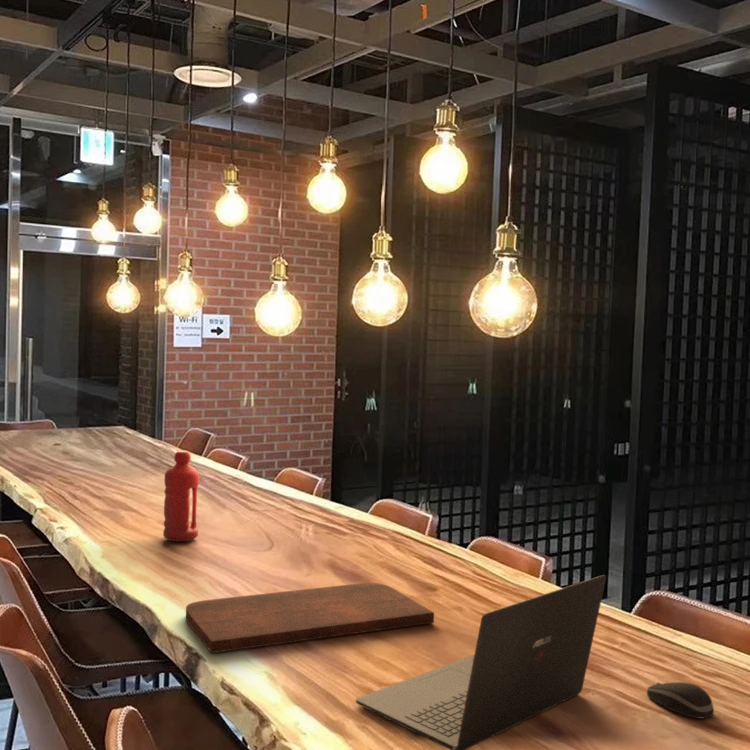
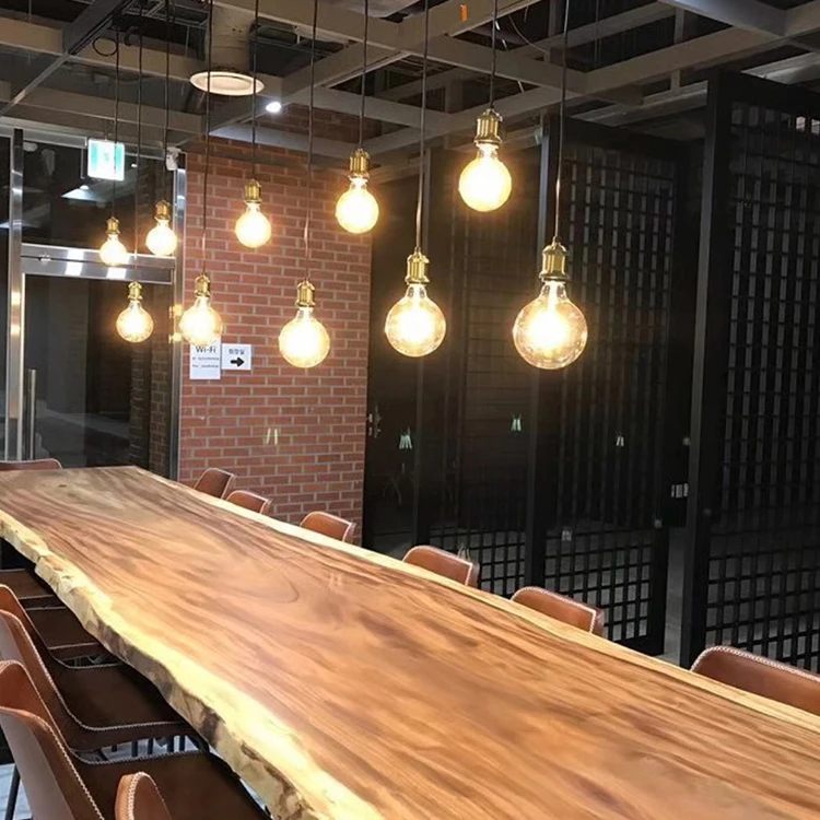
- laptop [355,574,607,750]
- computer mouse [646,681,715,719]
- water bottle [162,450,200,542]
- cutting board [185,582,435,654]
